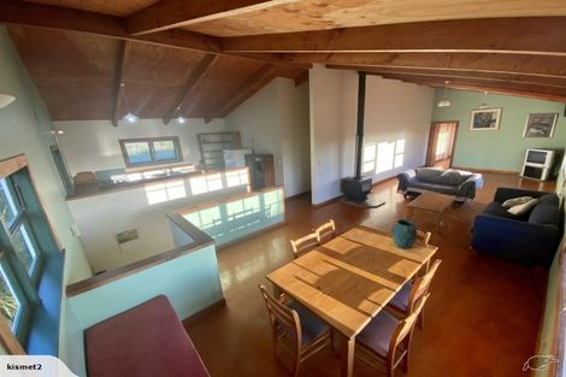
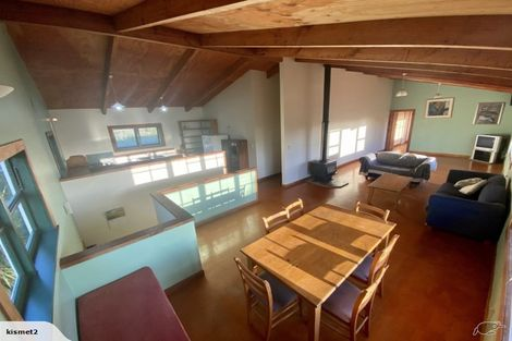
- vase [391,218,418,251]
